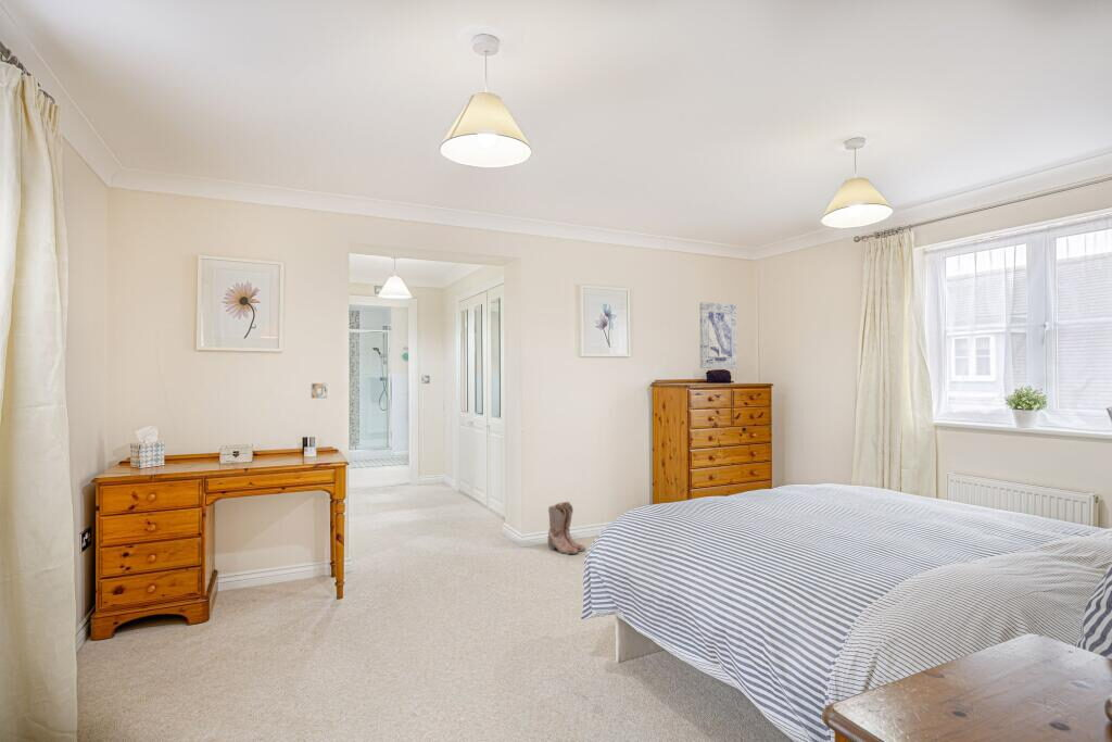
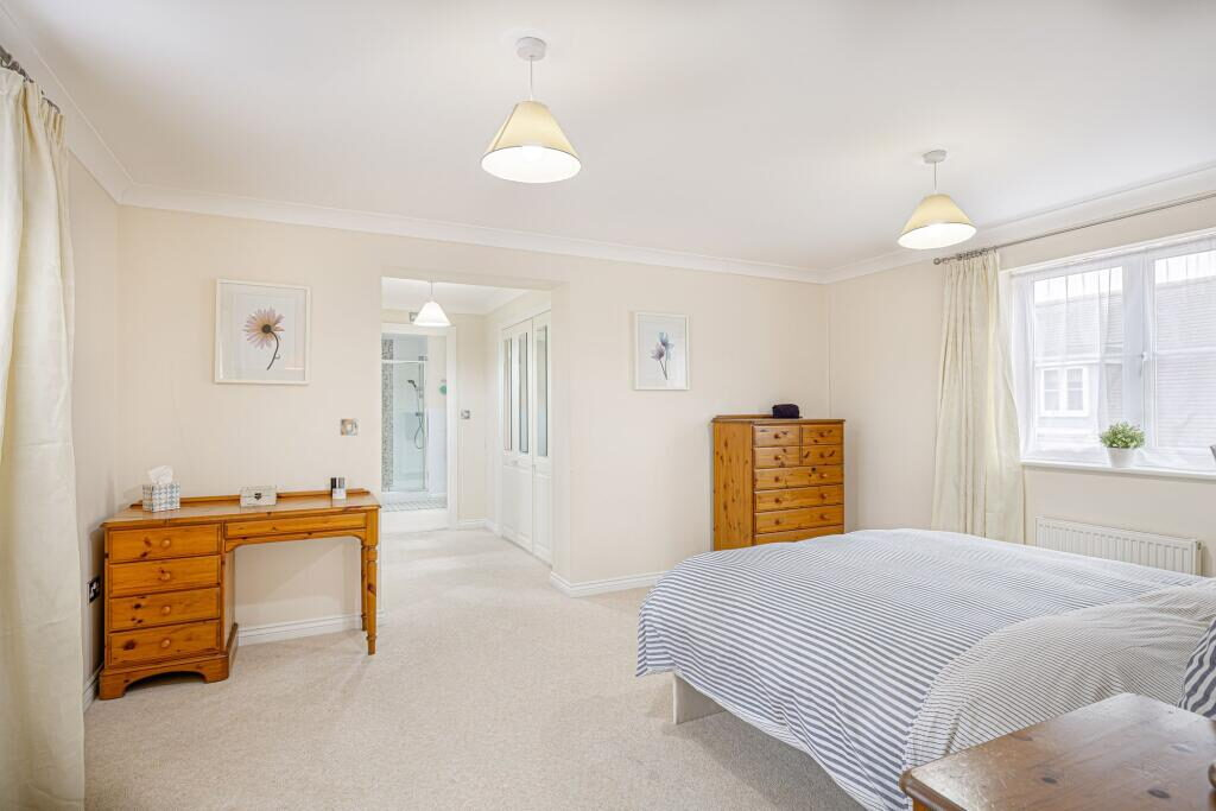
- boots [546,501,586,555]
- wall art [698,301,738,369]
